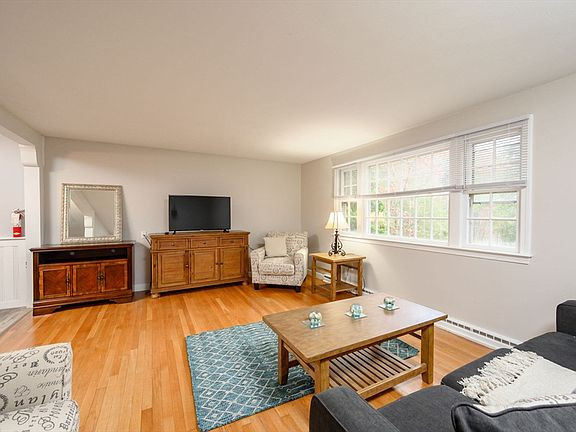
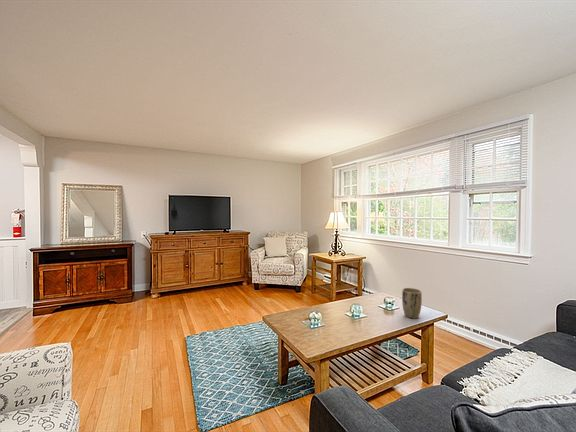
+ plant pot [401,287,423,320]
